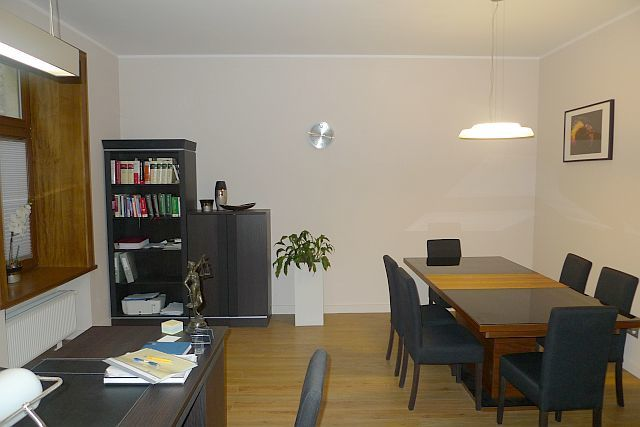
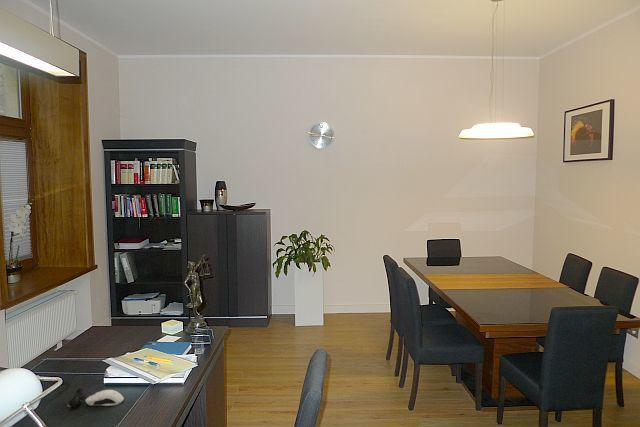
+ computer mouse [66,387,125,408]
